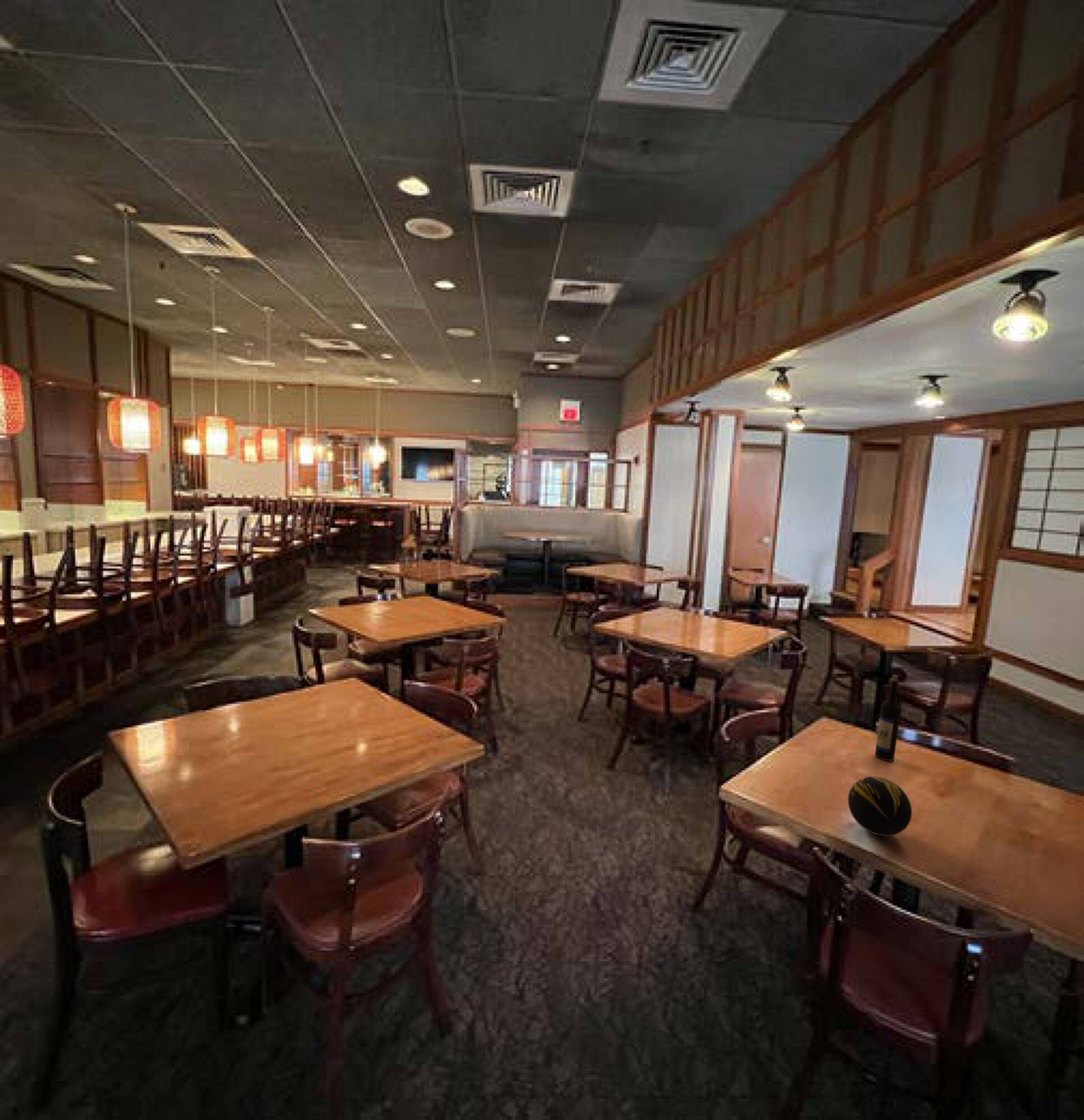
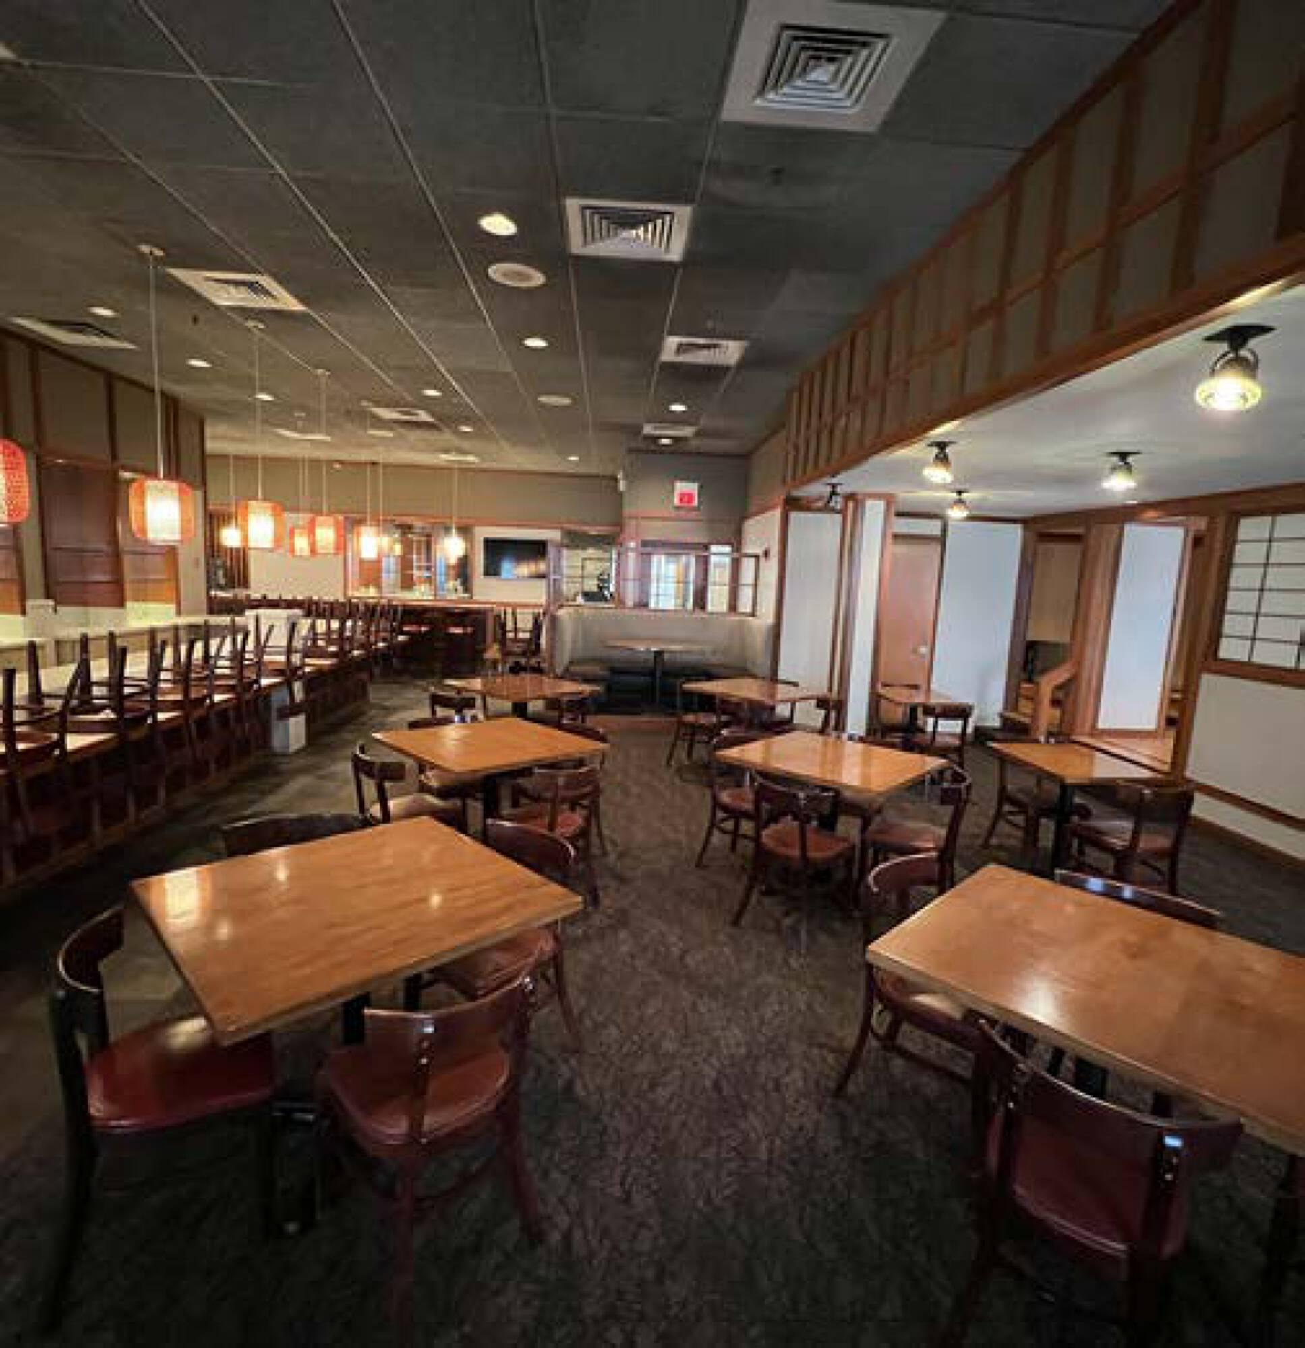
- decorative orb [848,776,913,837]
- wine bottle [874,674,902,762]
